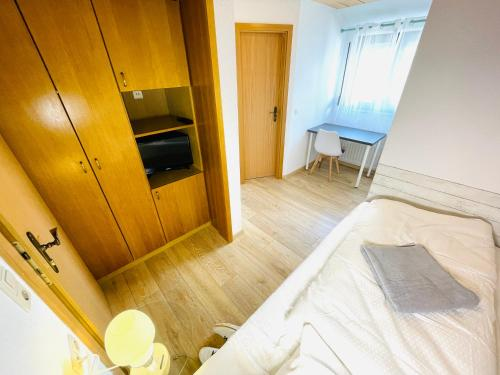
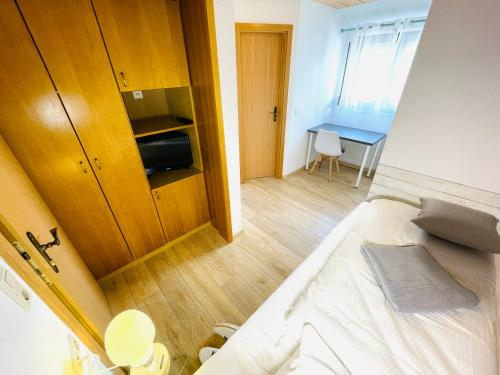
+ pillow [409,196,500,255]
